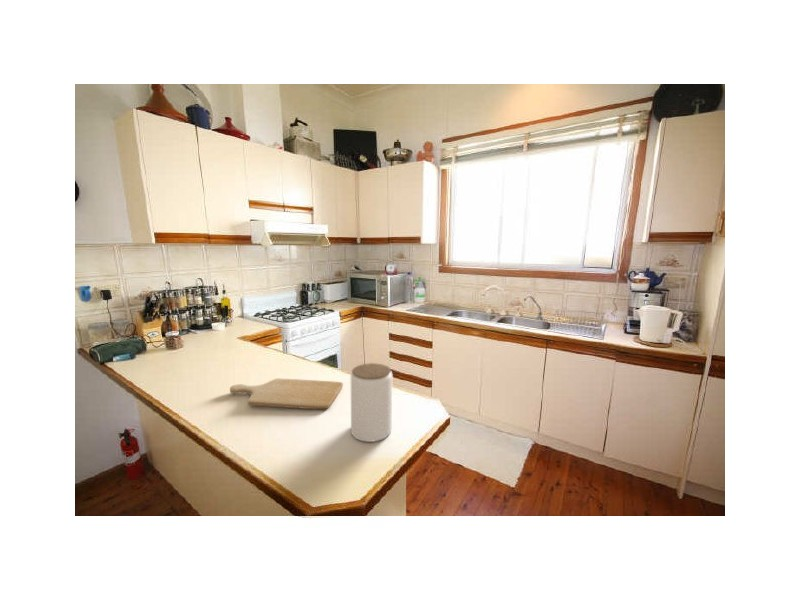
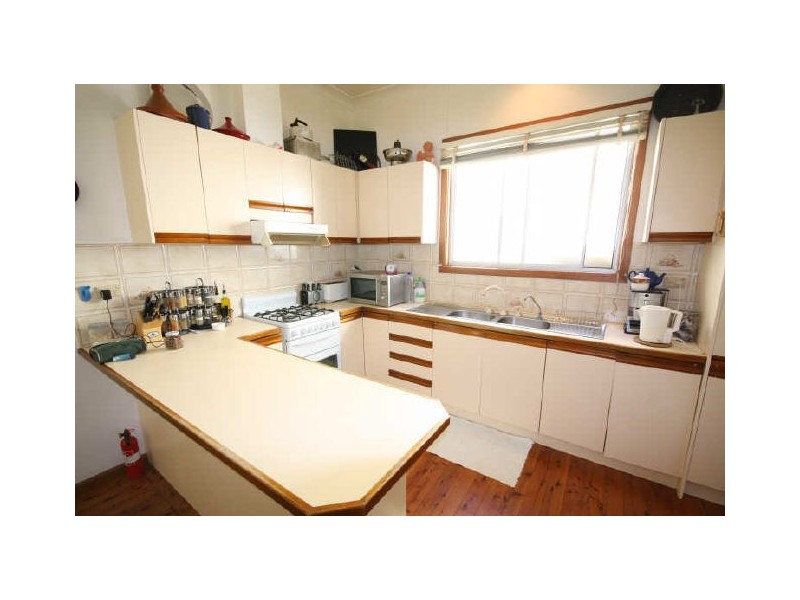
- chopping board [229,377,344,410]
- jar [350,362,393,443]
